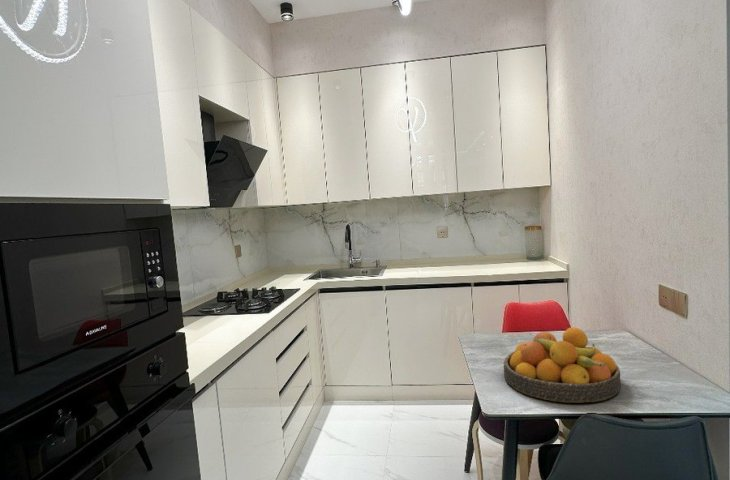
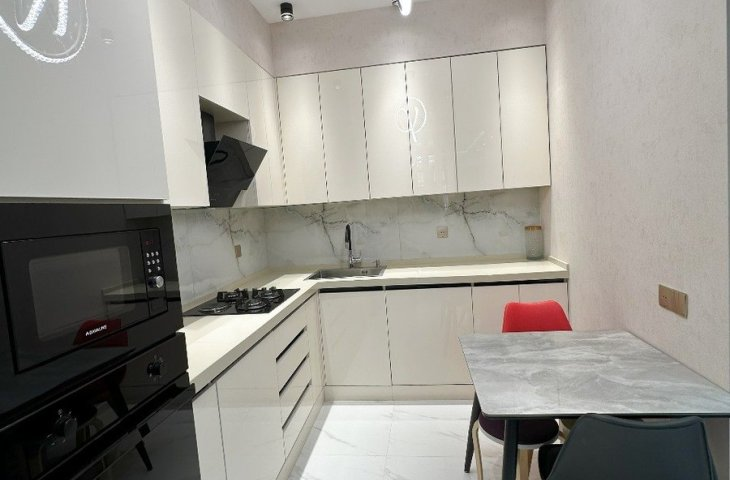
- fruit bowl [503,326,622,404]
